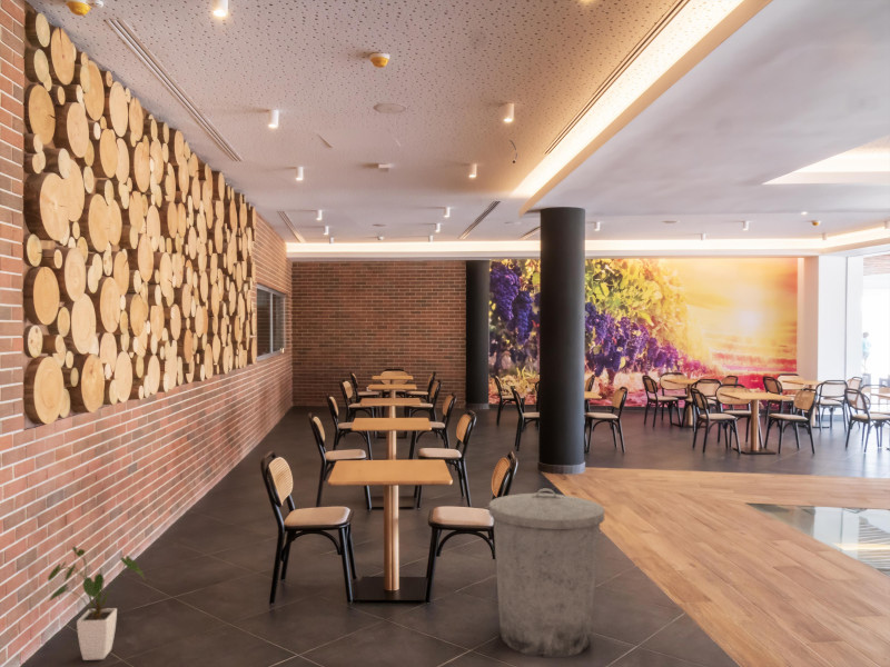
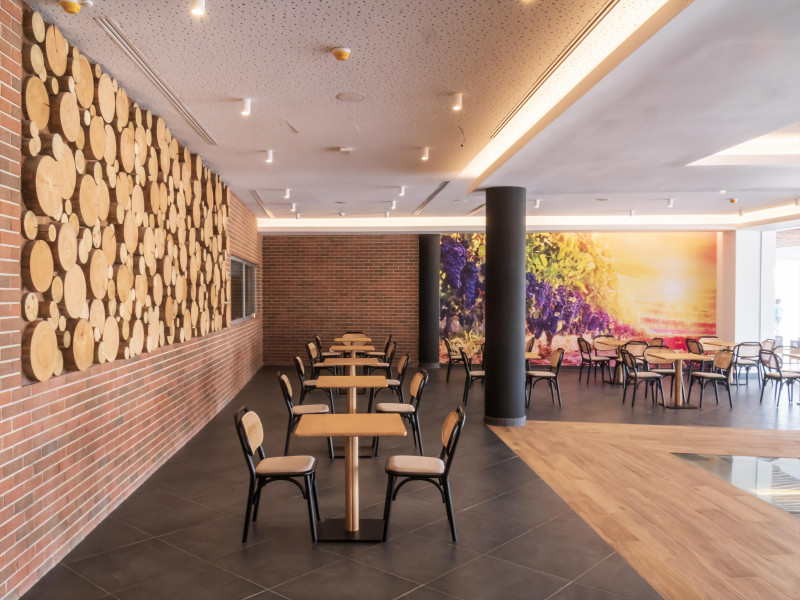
- trash can [488,488,605,659]
- house plant [47,546,146,661]
